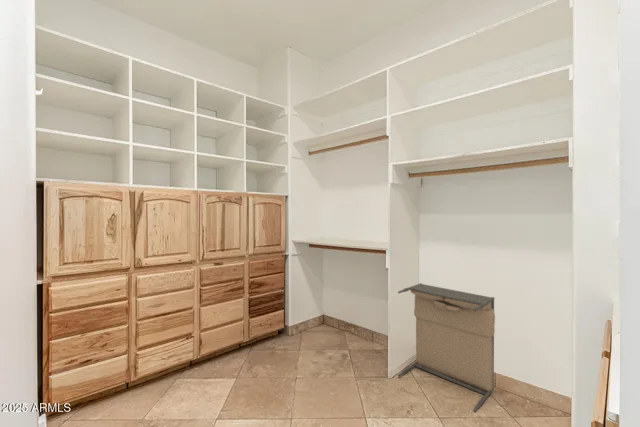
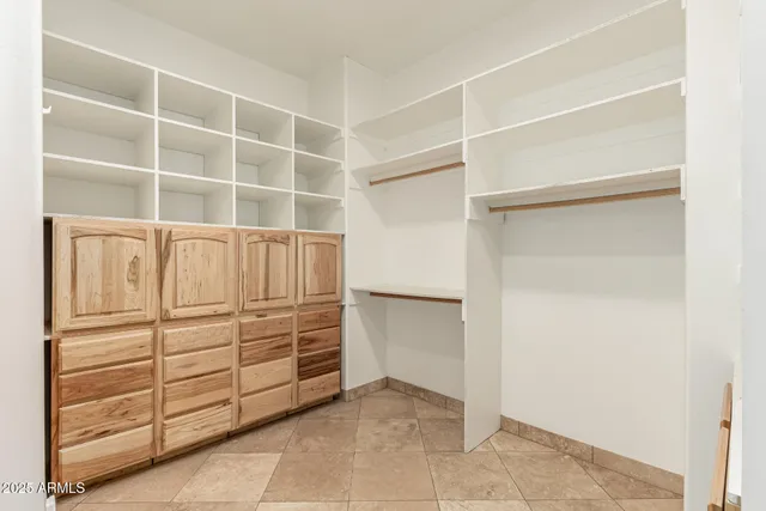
- laundry hamper [397,282,496,413]
